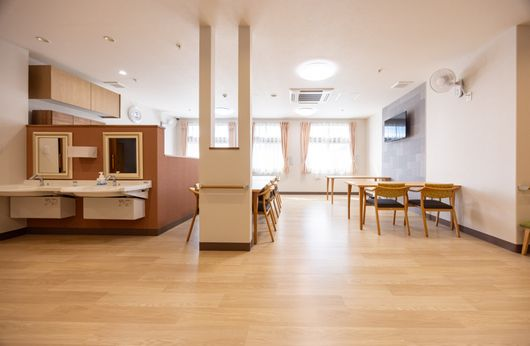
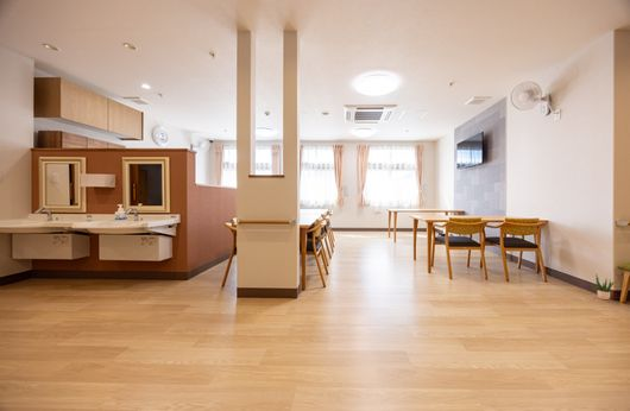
+ potted plant [596,274,618,301]
